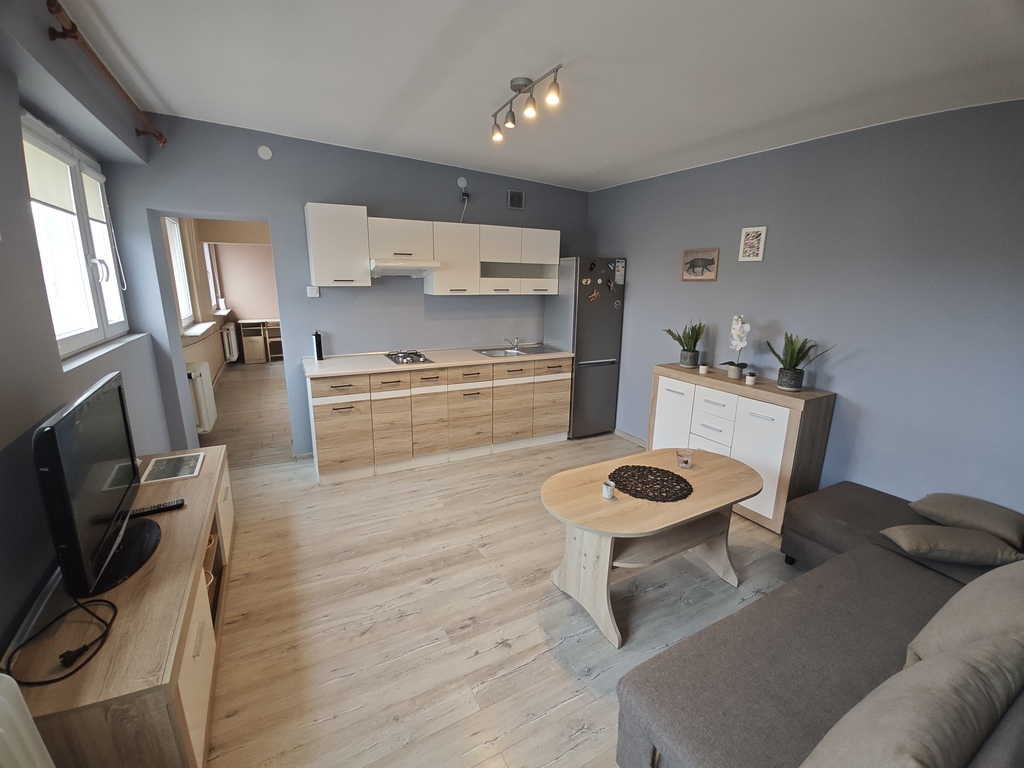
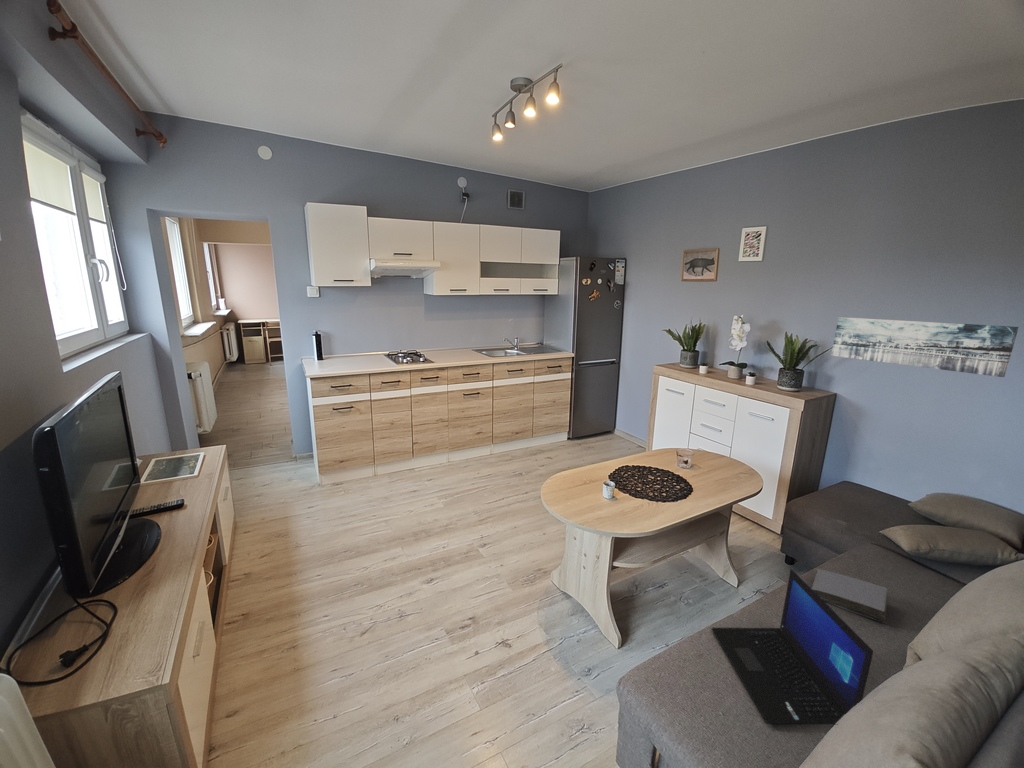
+ wall art [830,316,1020,378]
+ laptop [711,568,874,725]
+ book [811,568,889,624]
